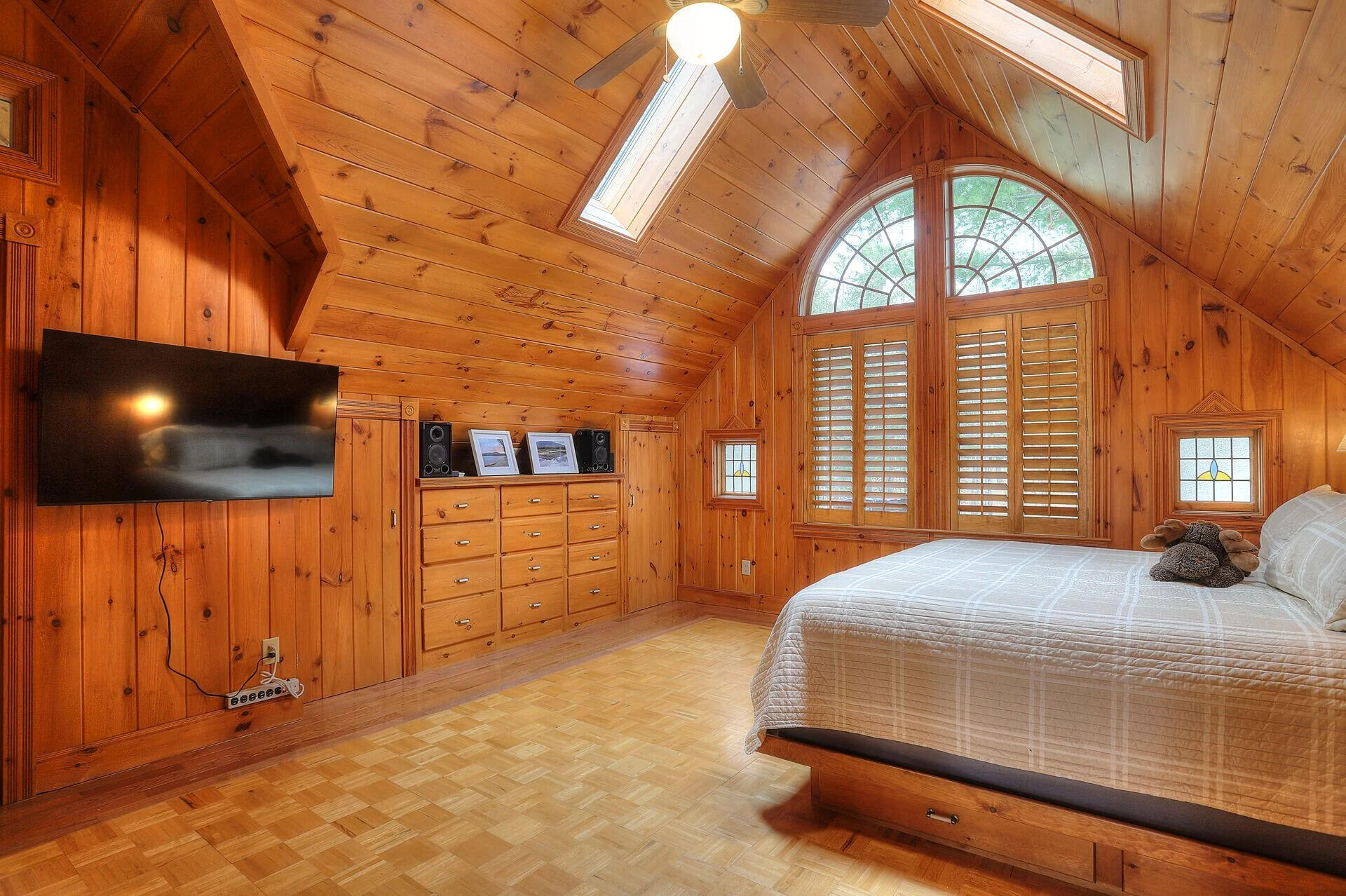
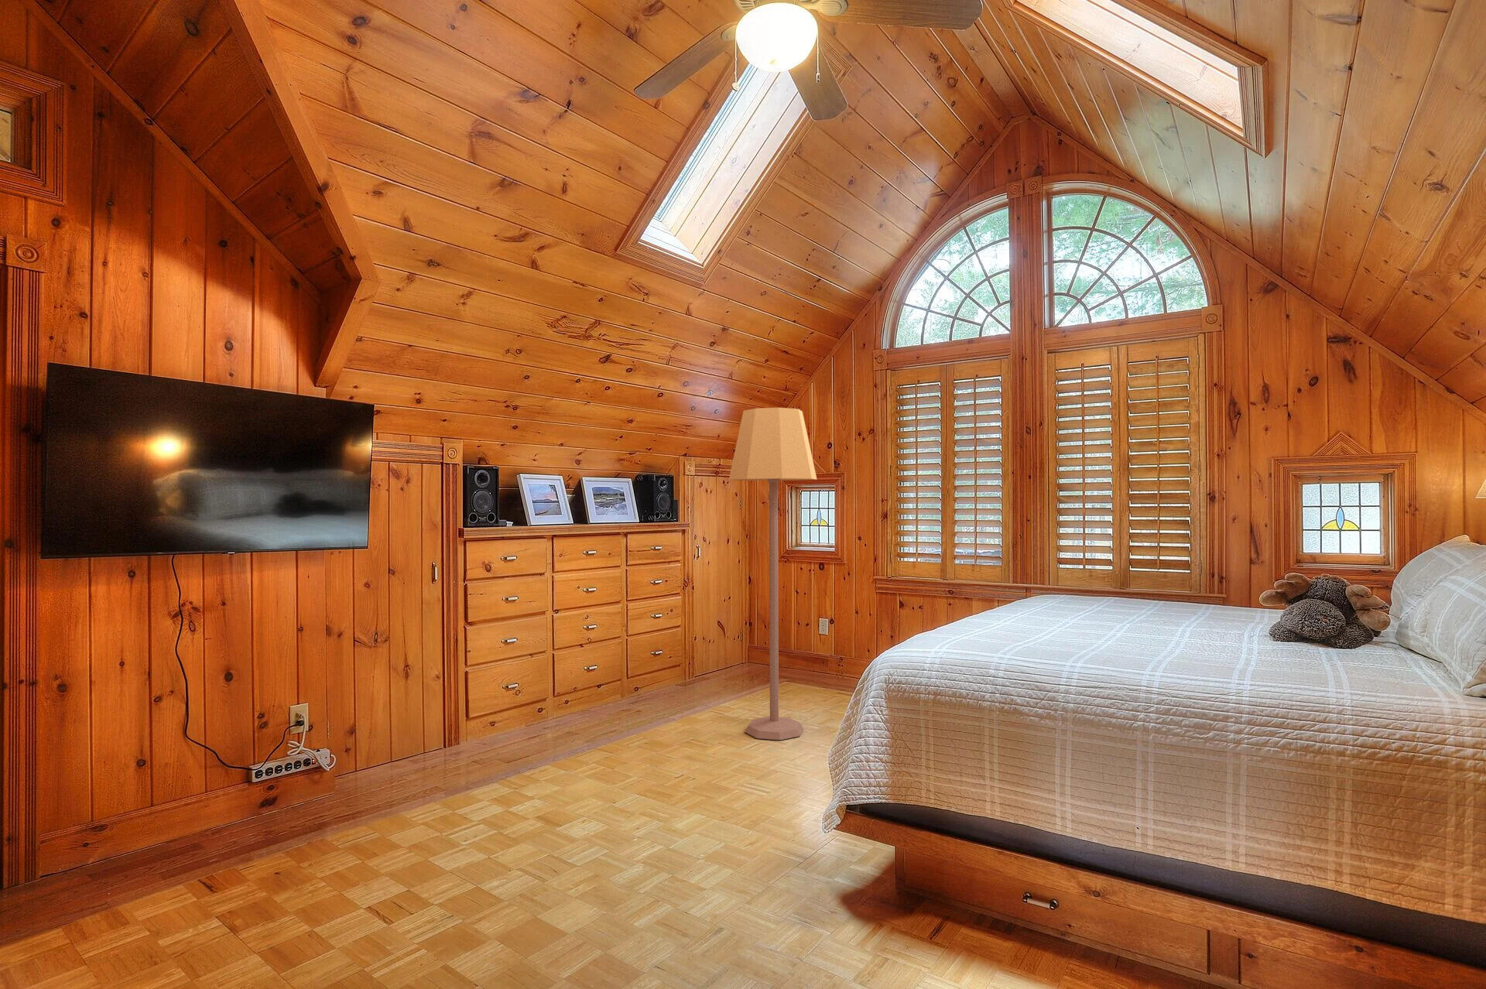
+ lamp [729,407,817,741]
